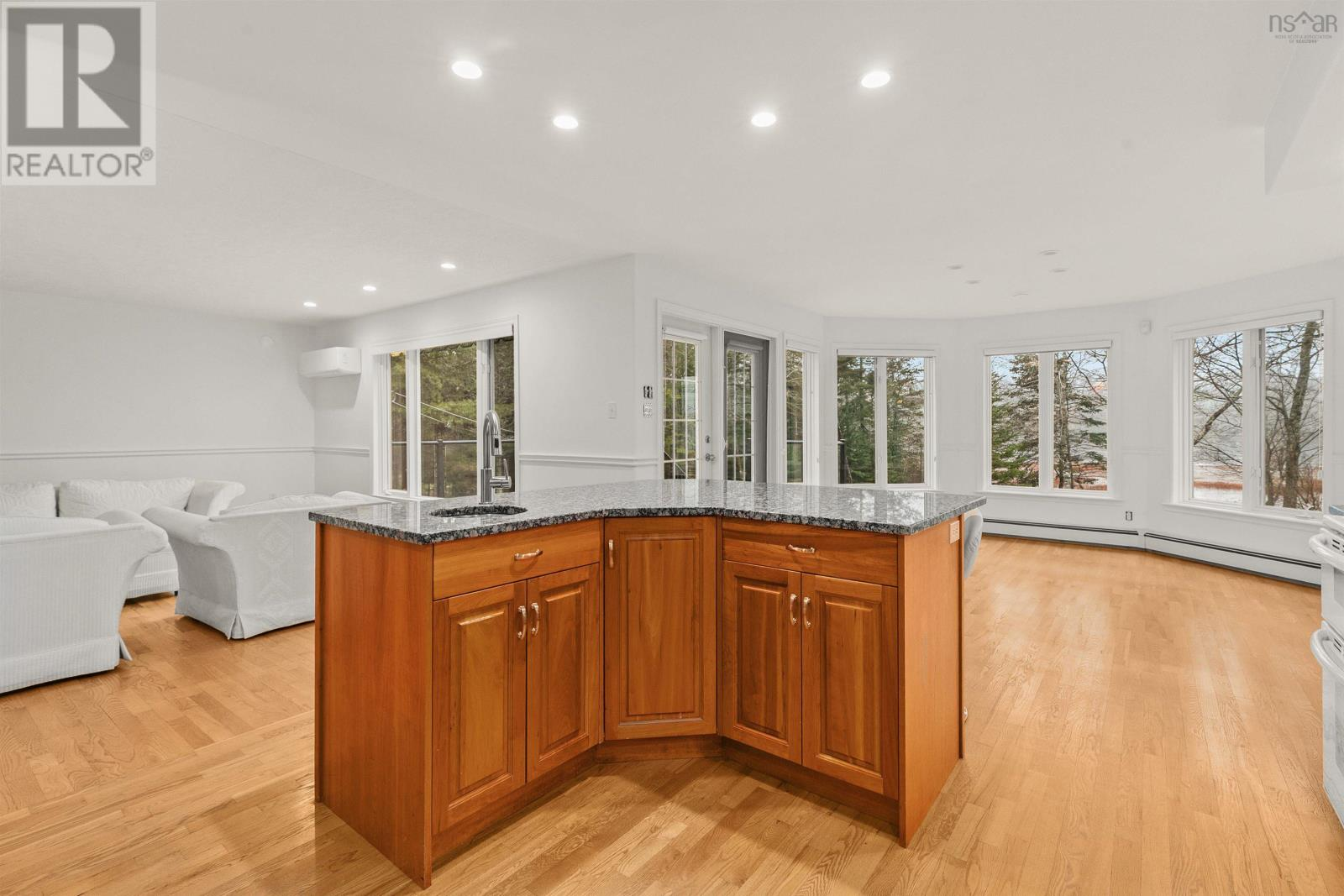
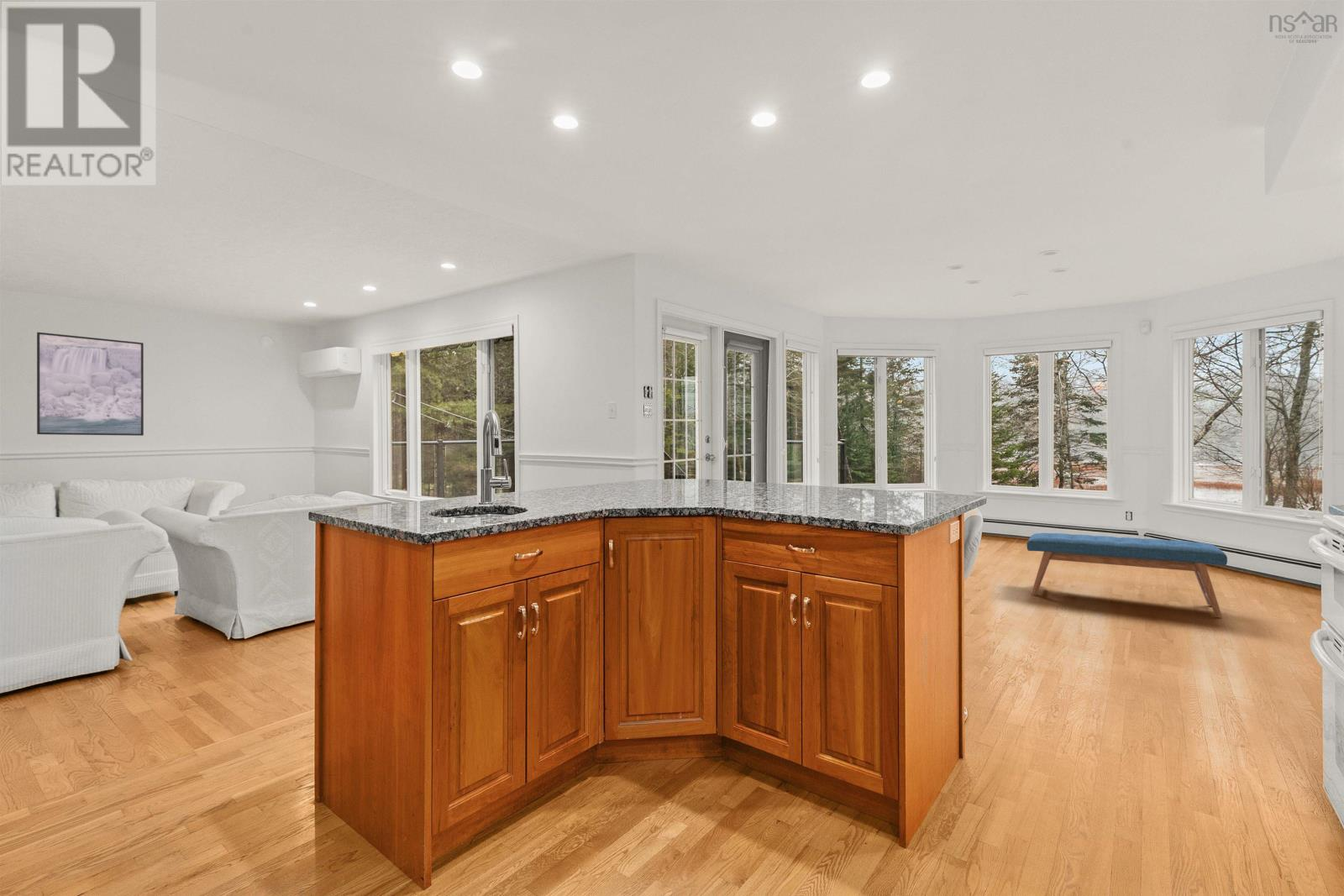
+ bench [1026,532,1228,616]
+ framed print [36,332,144,437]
